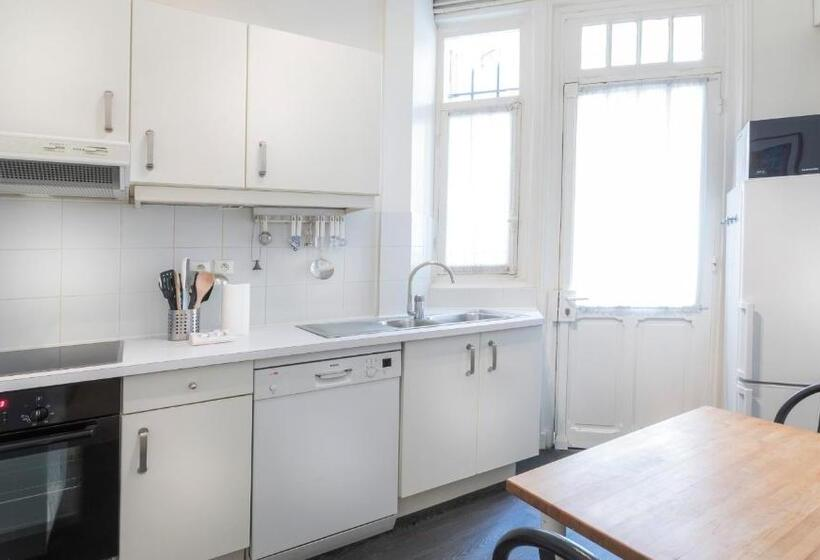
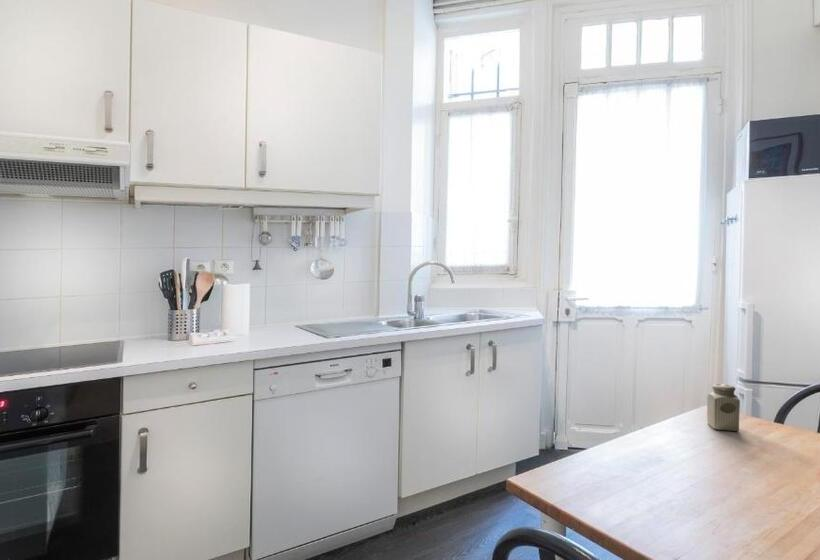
+ salt shaker [706,383,741,432]
